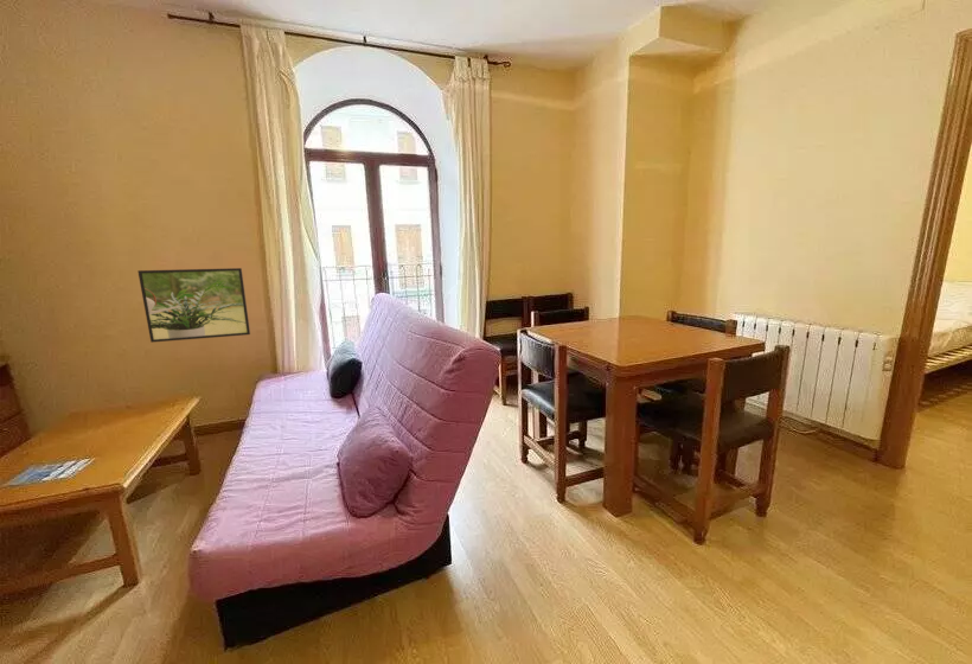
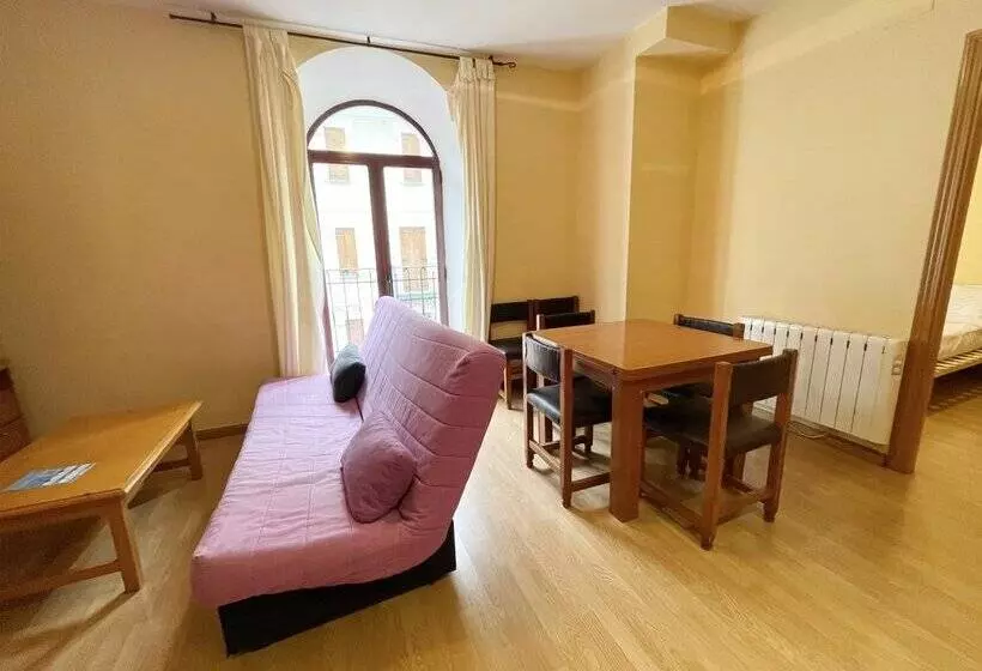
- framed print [138,267,251,344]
